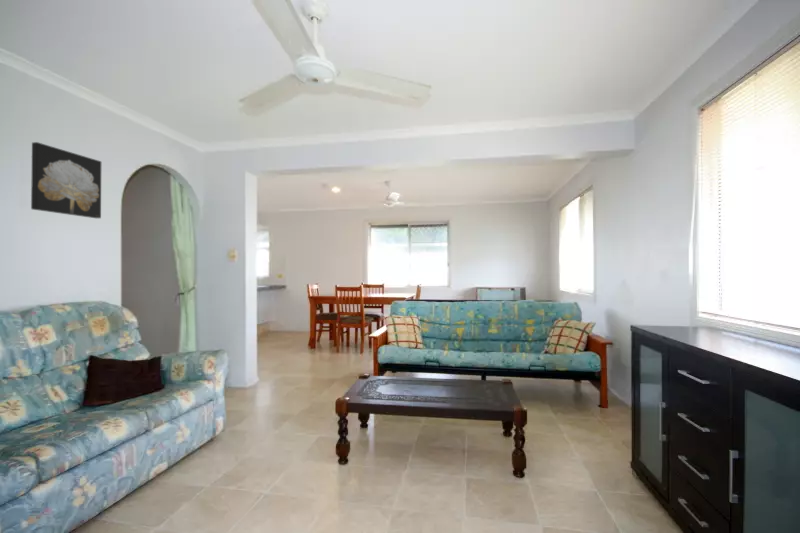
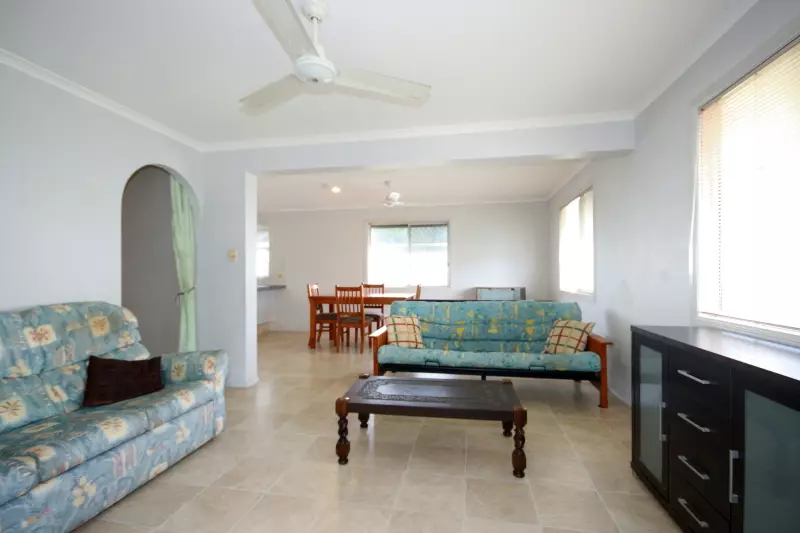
- wall art [30,141,102,219]
